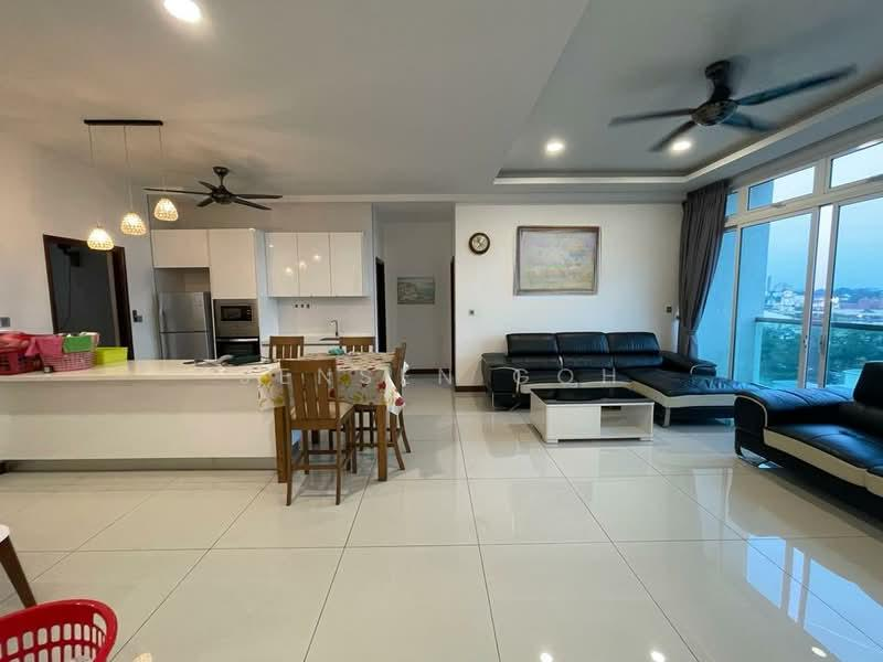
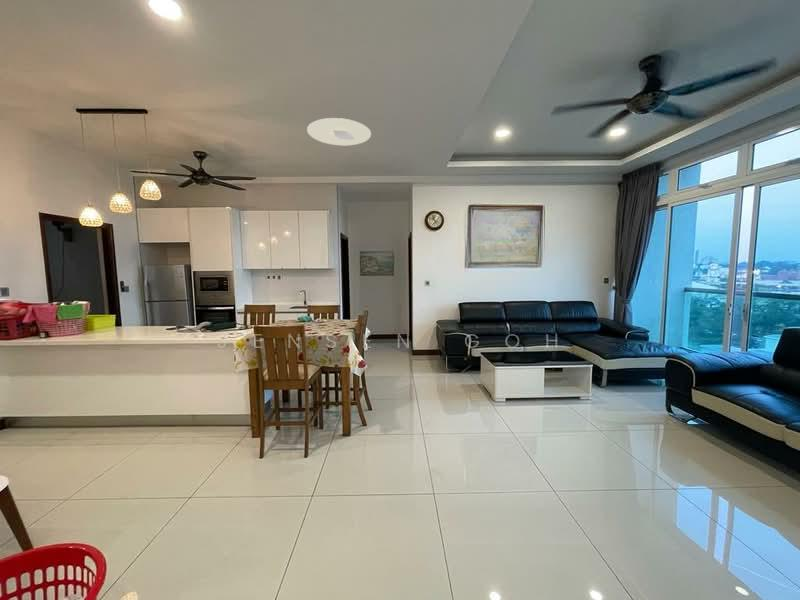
+ ceiling light [306,117,372,146]
